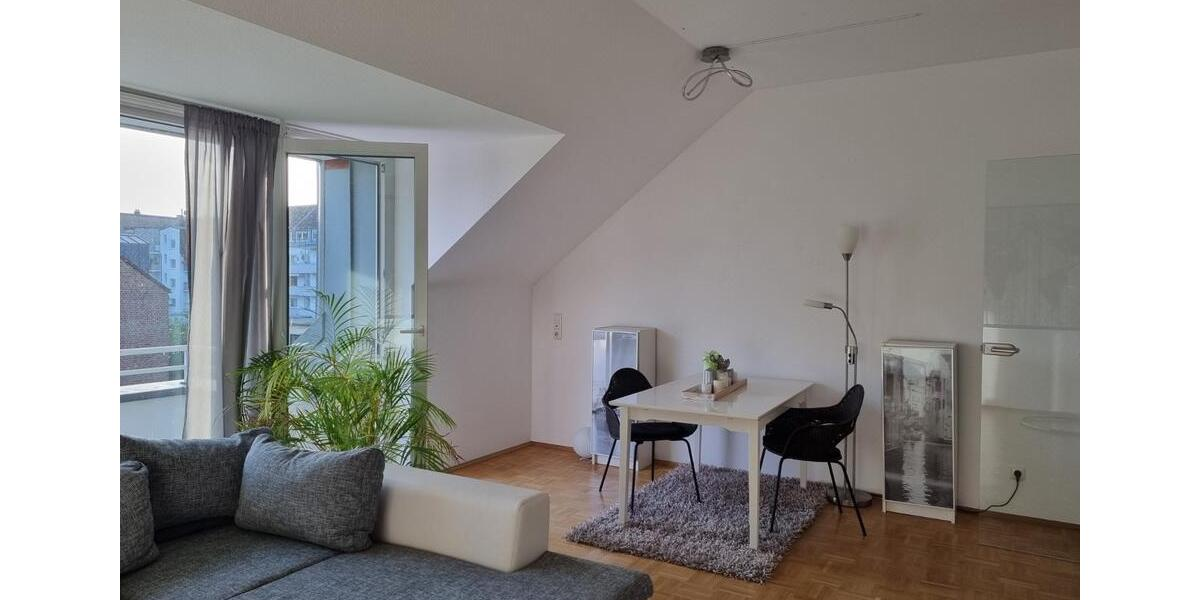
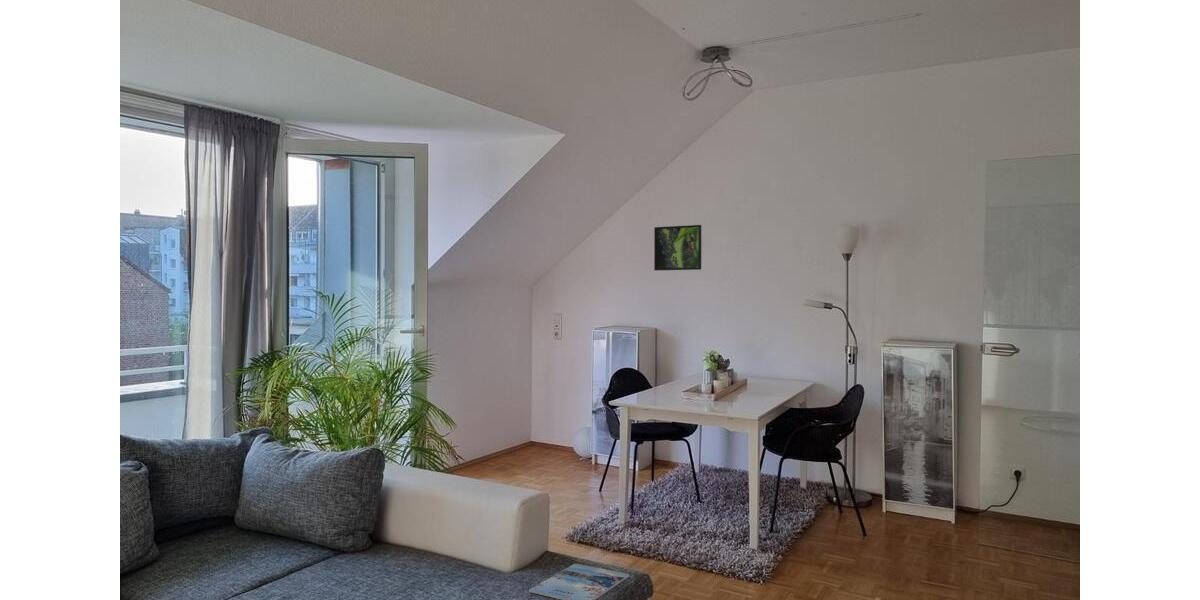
+ magazine [528,563,630,600]
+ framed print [653,224,702,271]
